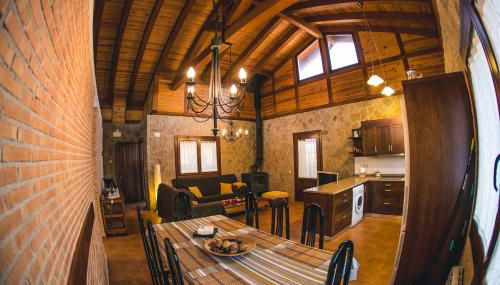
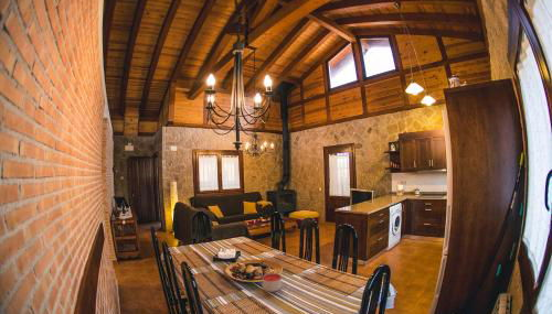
+ candle [262,272,283,293]
